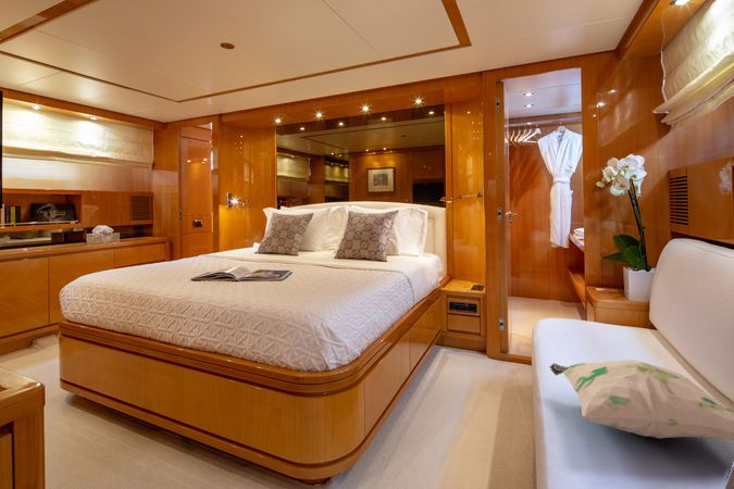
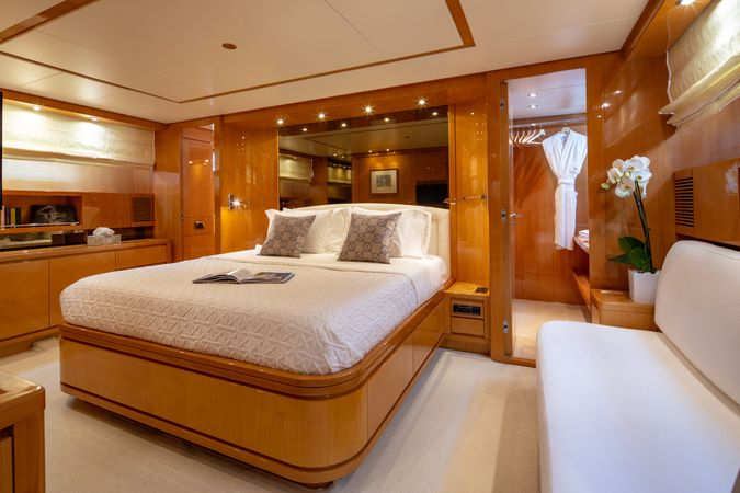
- decorative pillow [548,359,734,441]
